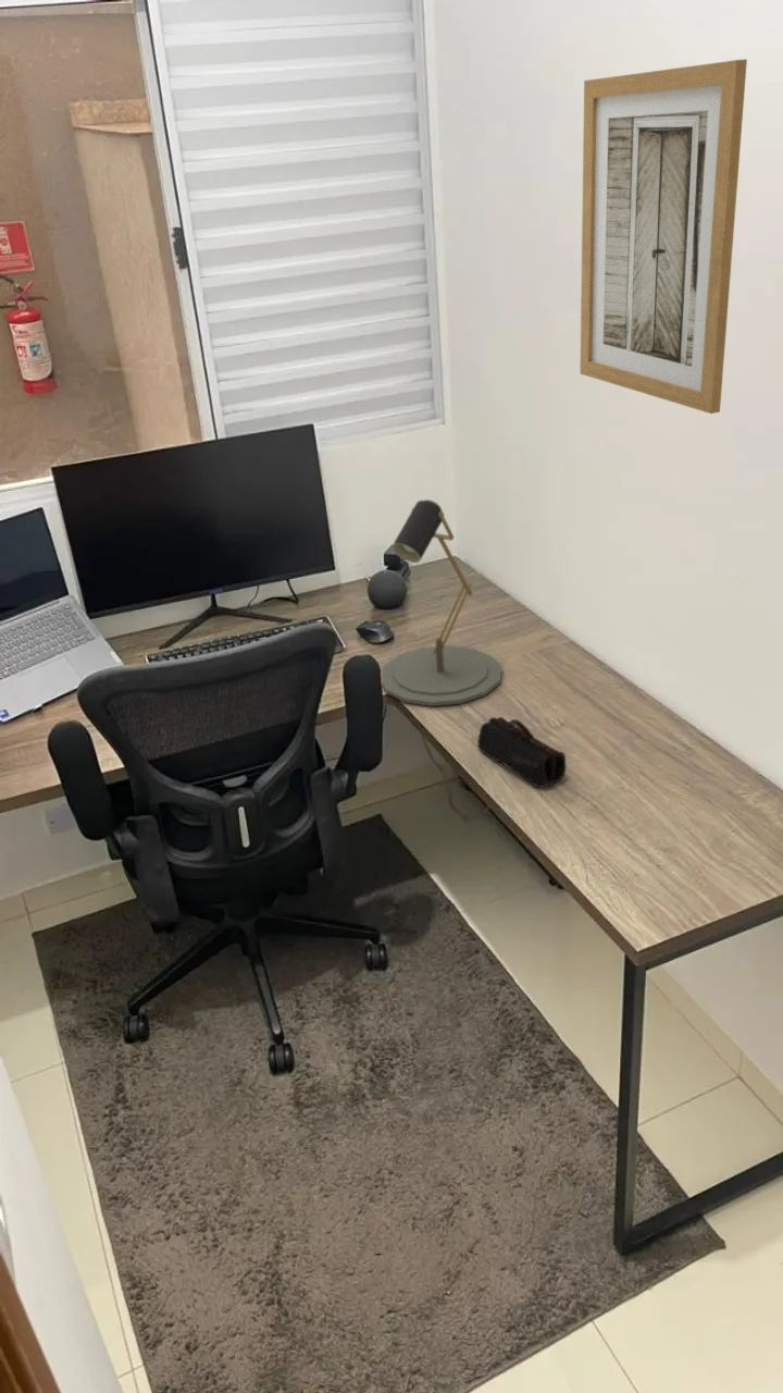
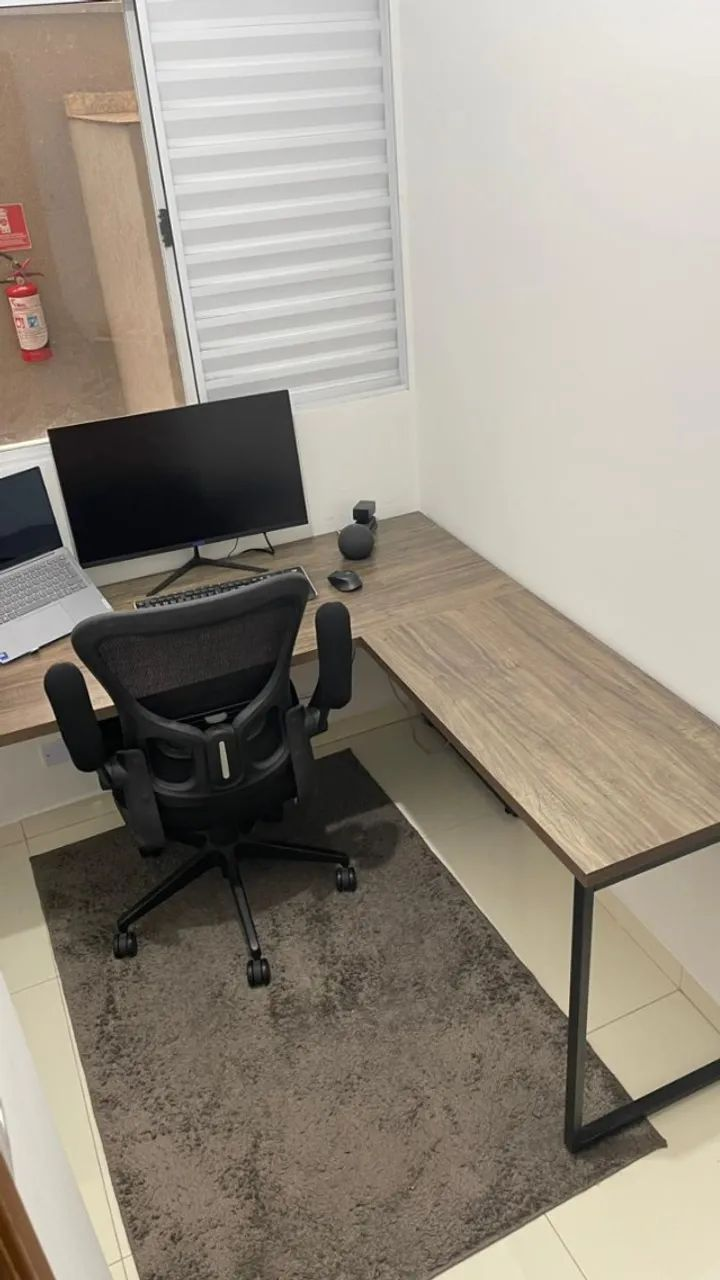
- wall art [580,59,748,415]
- pencil case [477,716,567,789]
- desk lamp [381,498,504,707]
